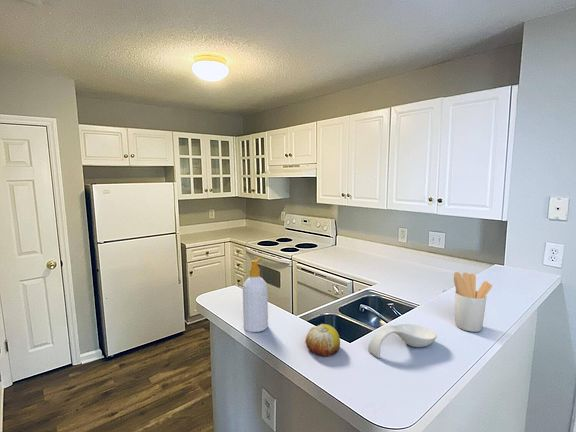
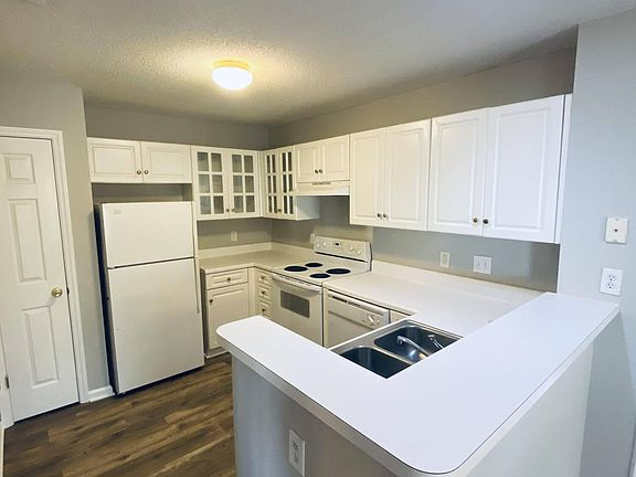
- spoon rest [367,323,438,359]
- utensil holder [453,271,493,333]
- fruit [304,323,341,357]
- soap bottle [242,257,269,333]
